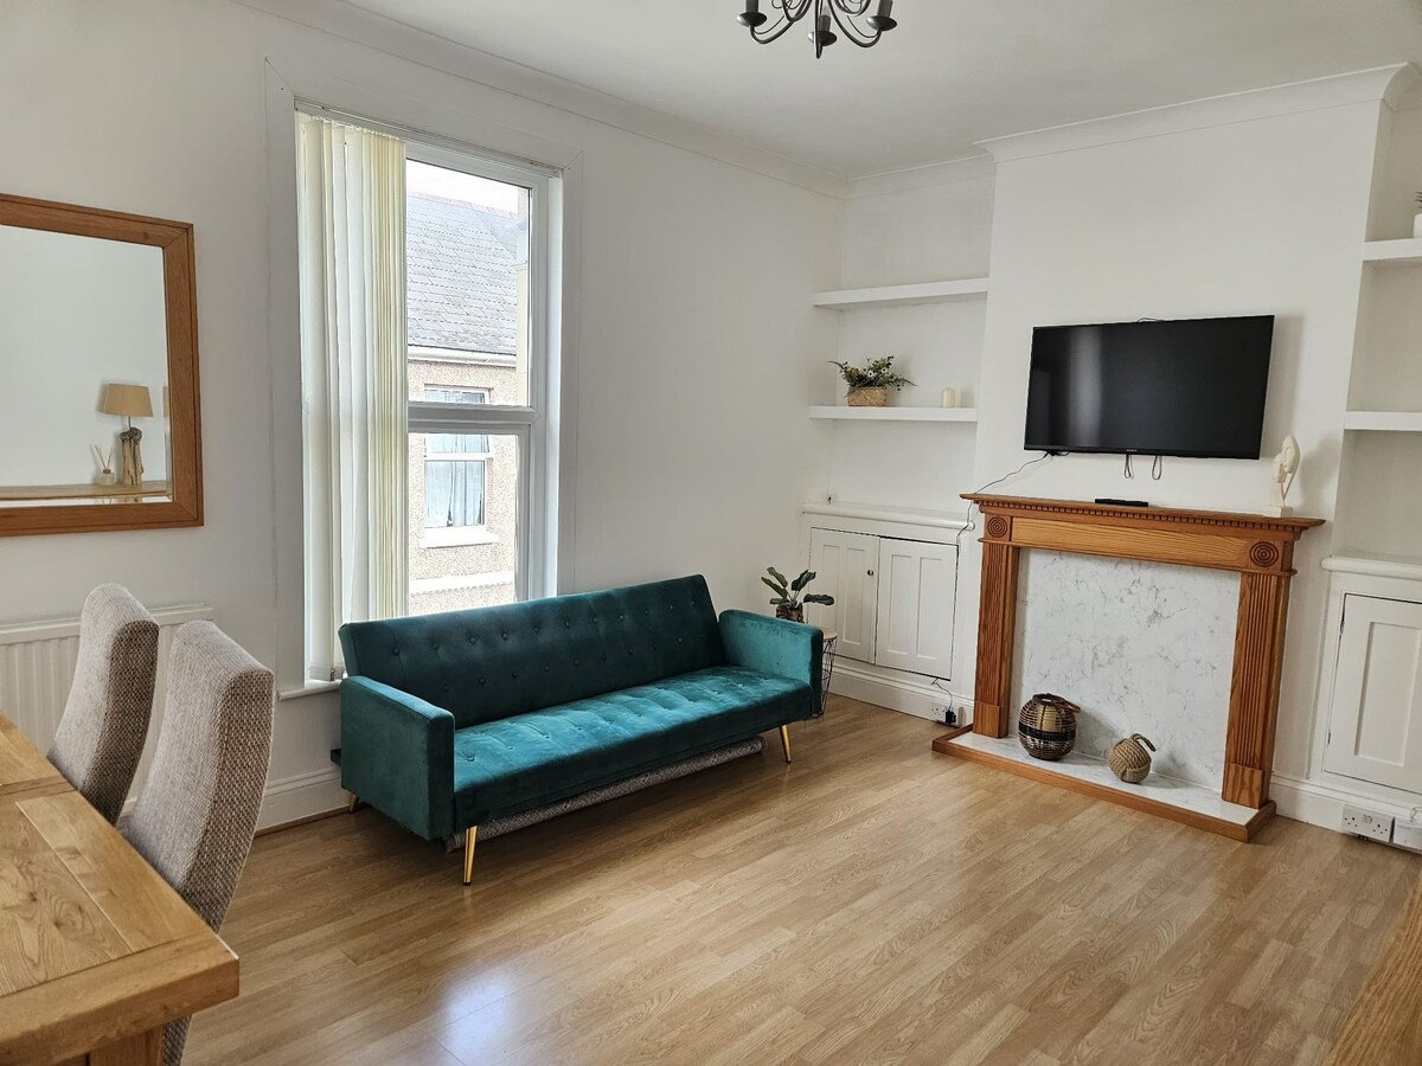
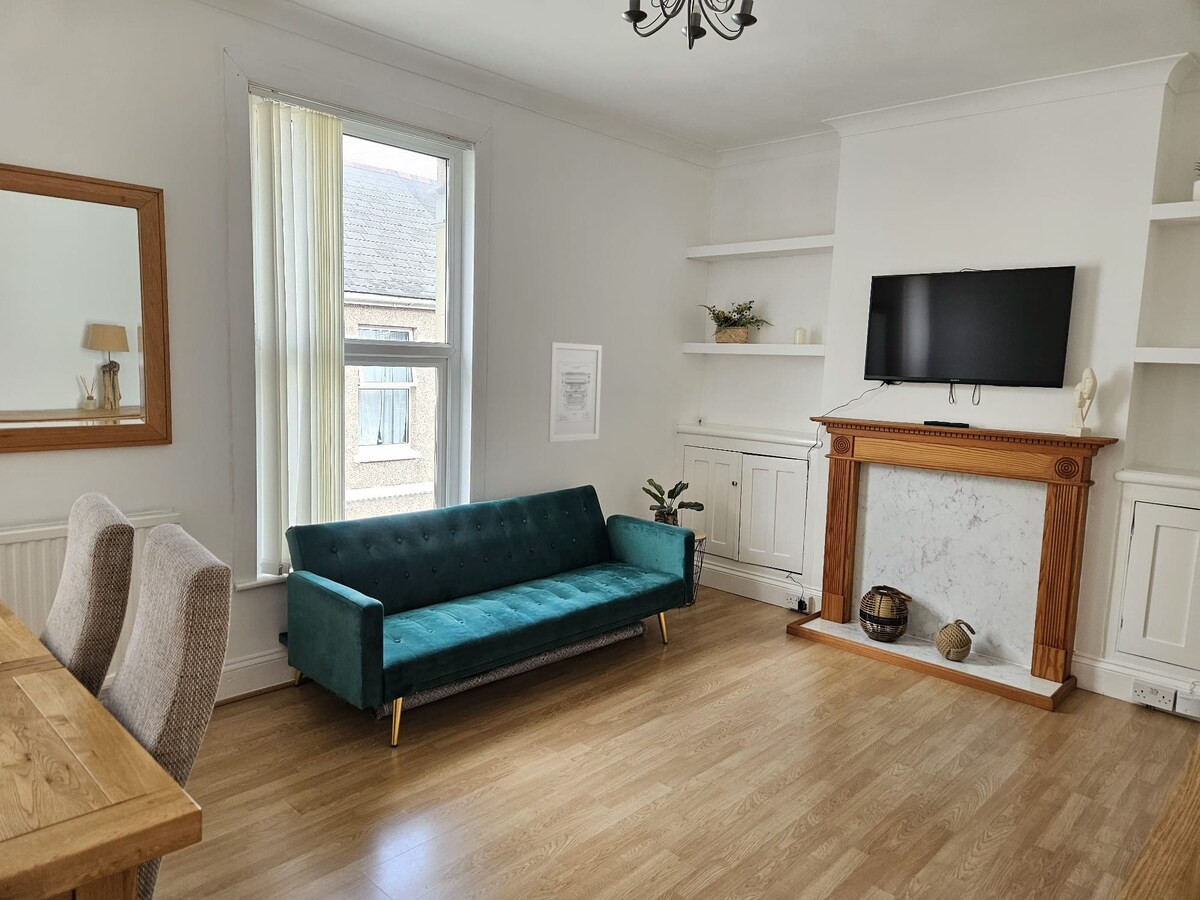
+ wall art [547,341,603,443]
